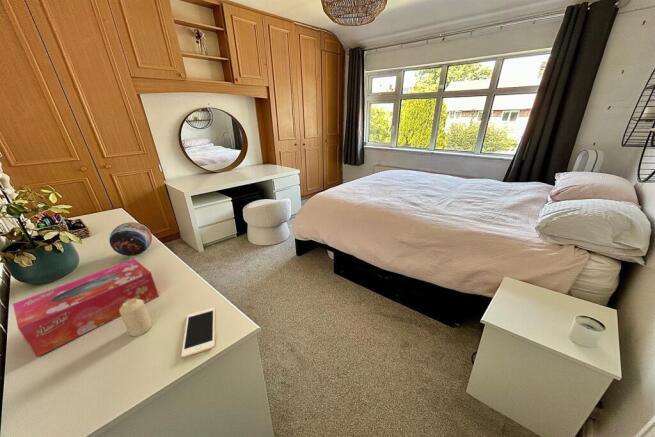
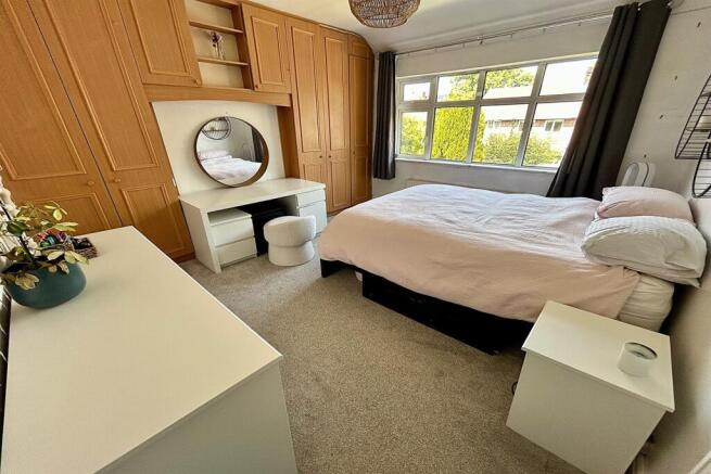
- candle [119,298,153,337]
- decorative orb [108,221,153,257]
- cell phone [180,307,216,359]
- tissue box [12,258,160,358]
